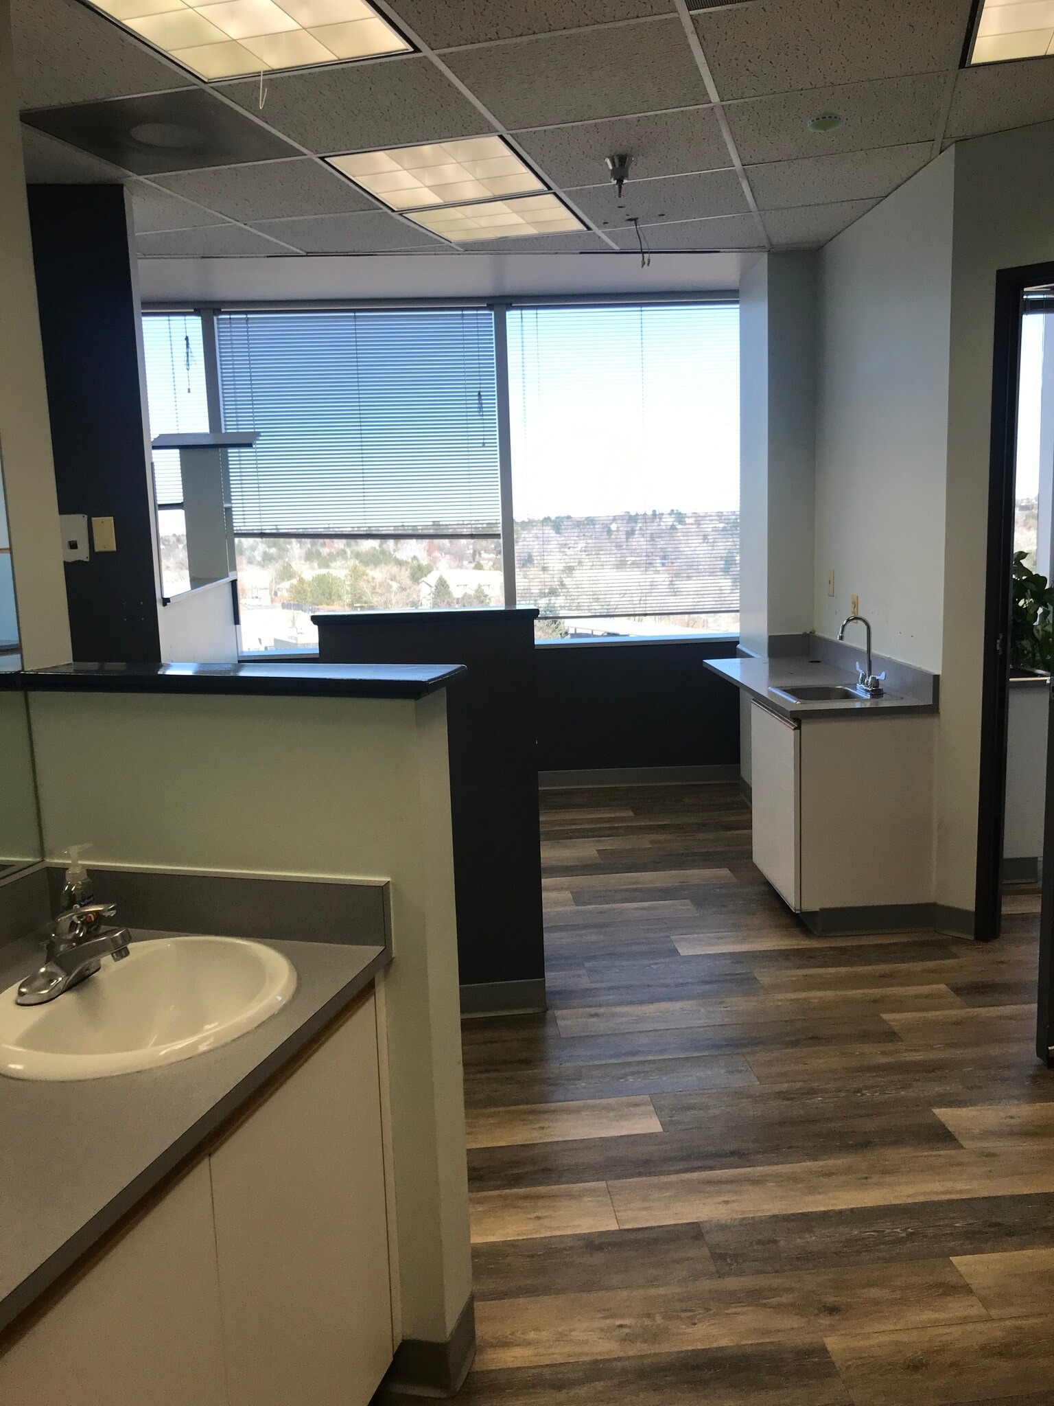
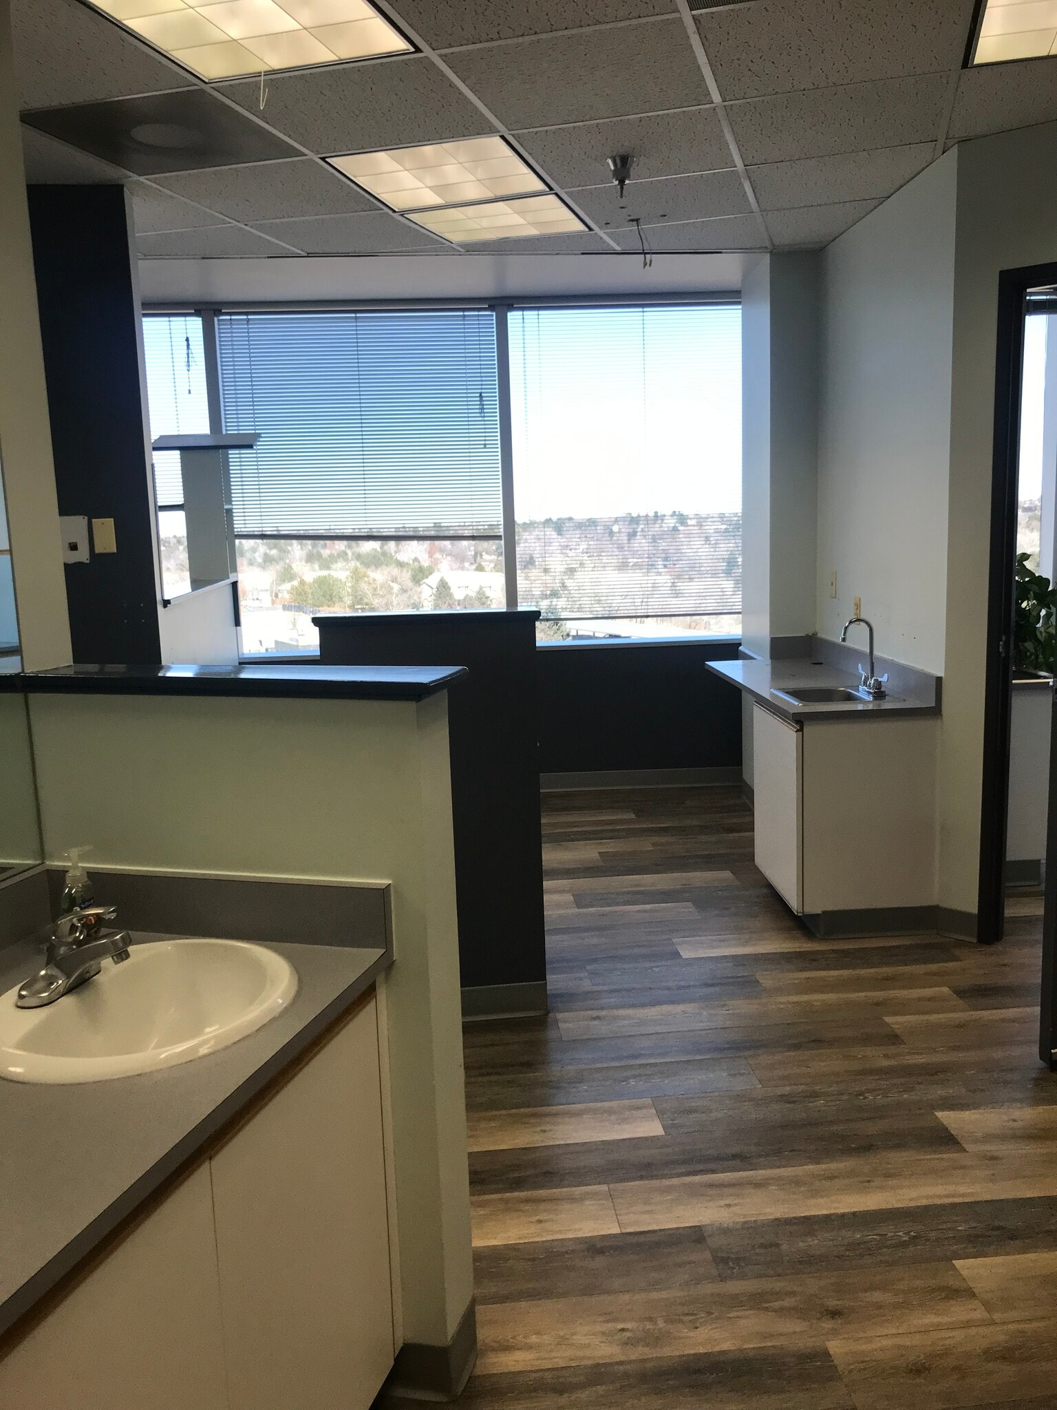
- smoke detector [807,111,843,133]
